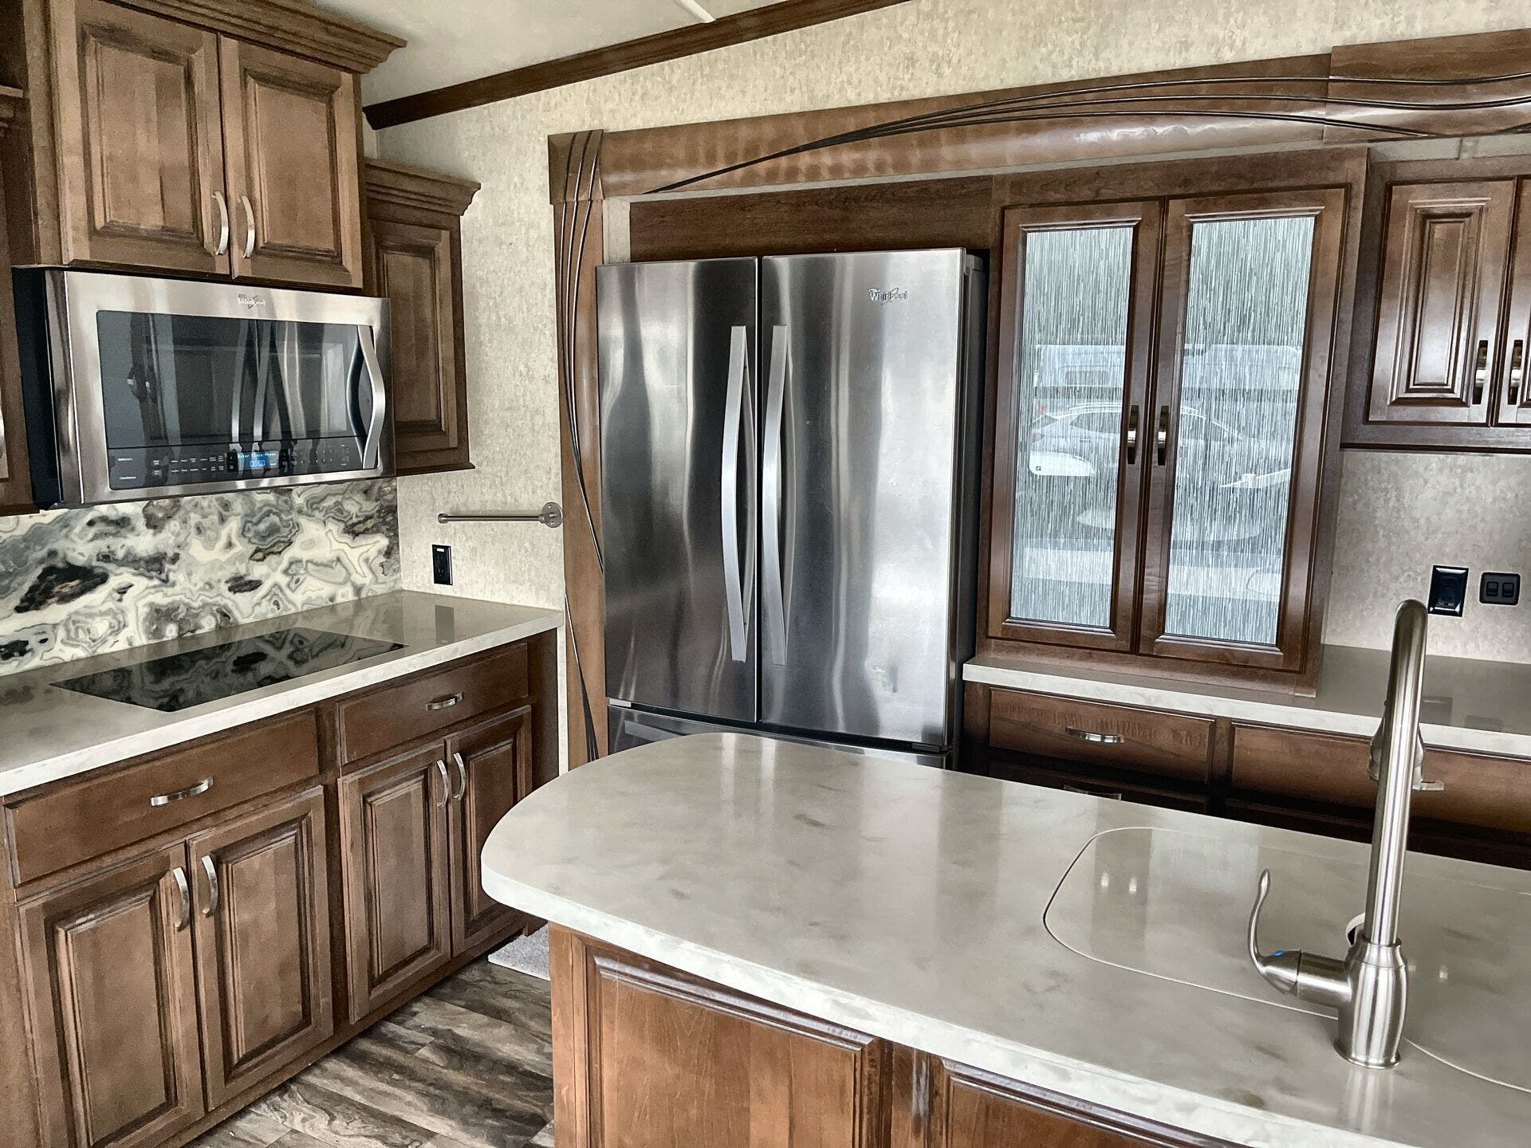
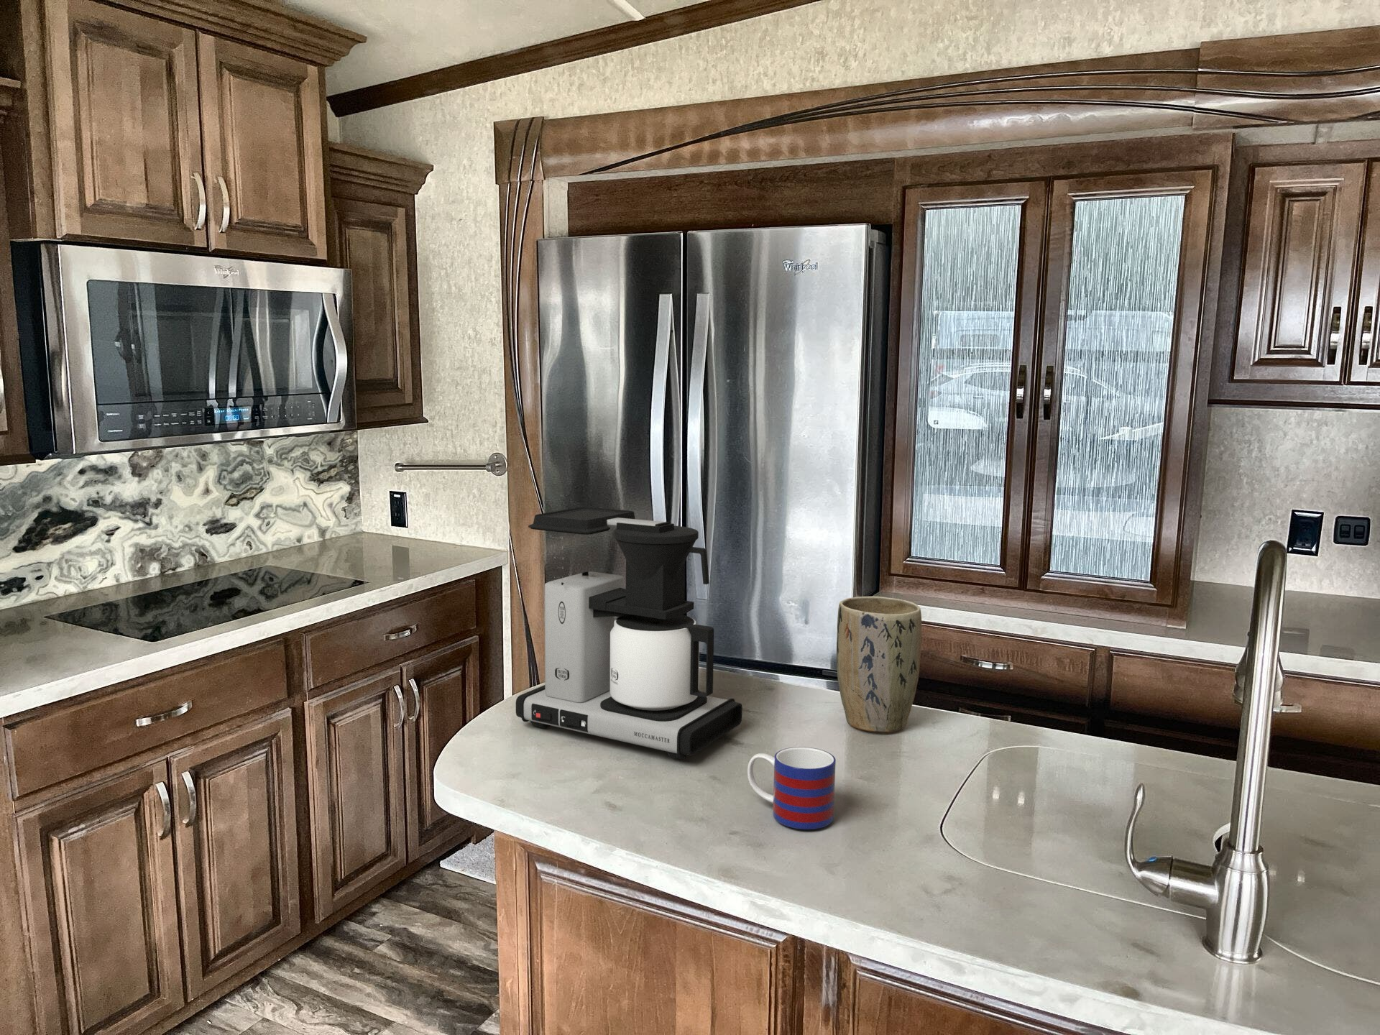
+ plant pot [836,596,923,733]
+ coffee maker [515,506,743,760]
+ mug [747,746,837,831]
